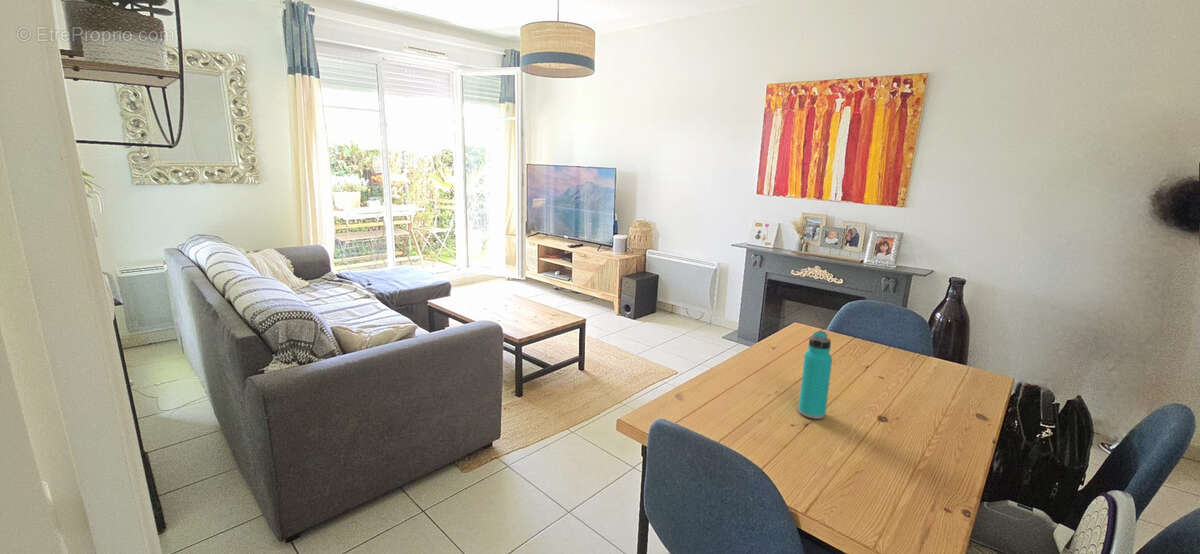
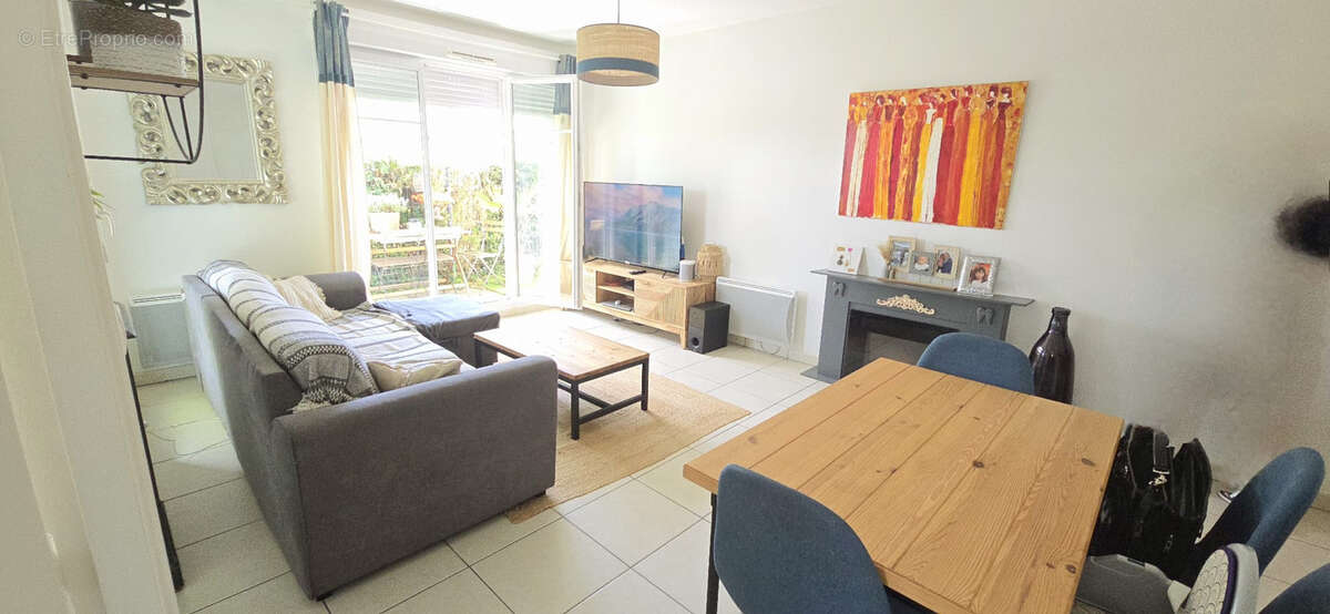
- water bottle [797,330,833,420]
